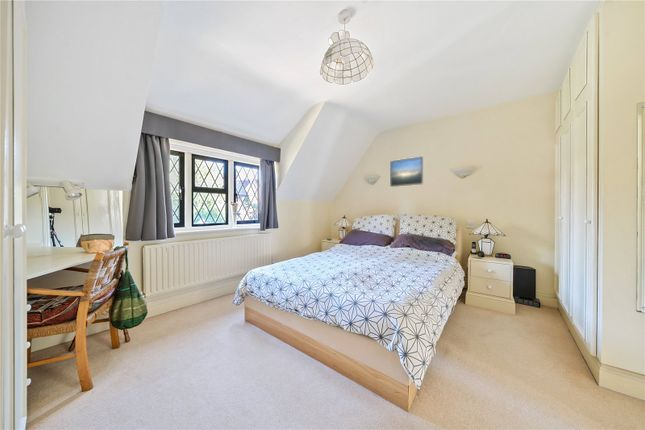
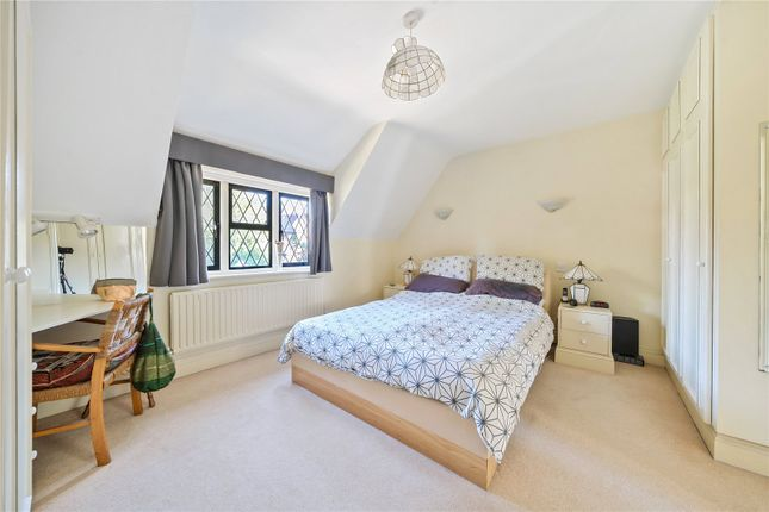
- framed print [389,155,425,188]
